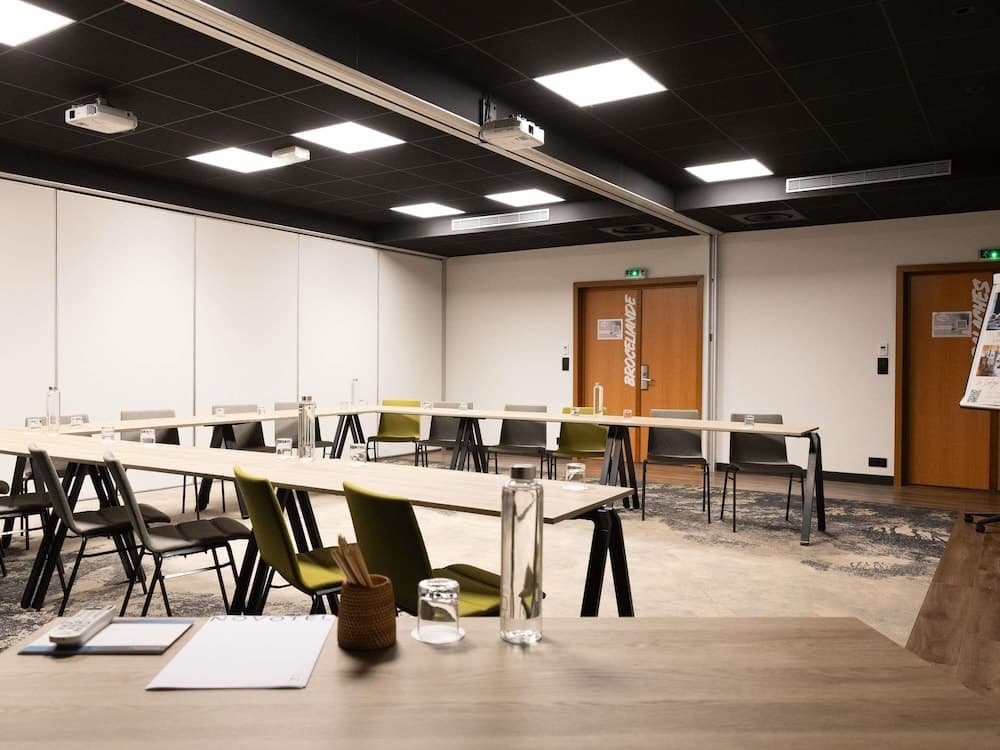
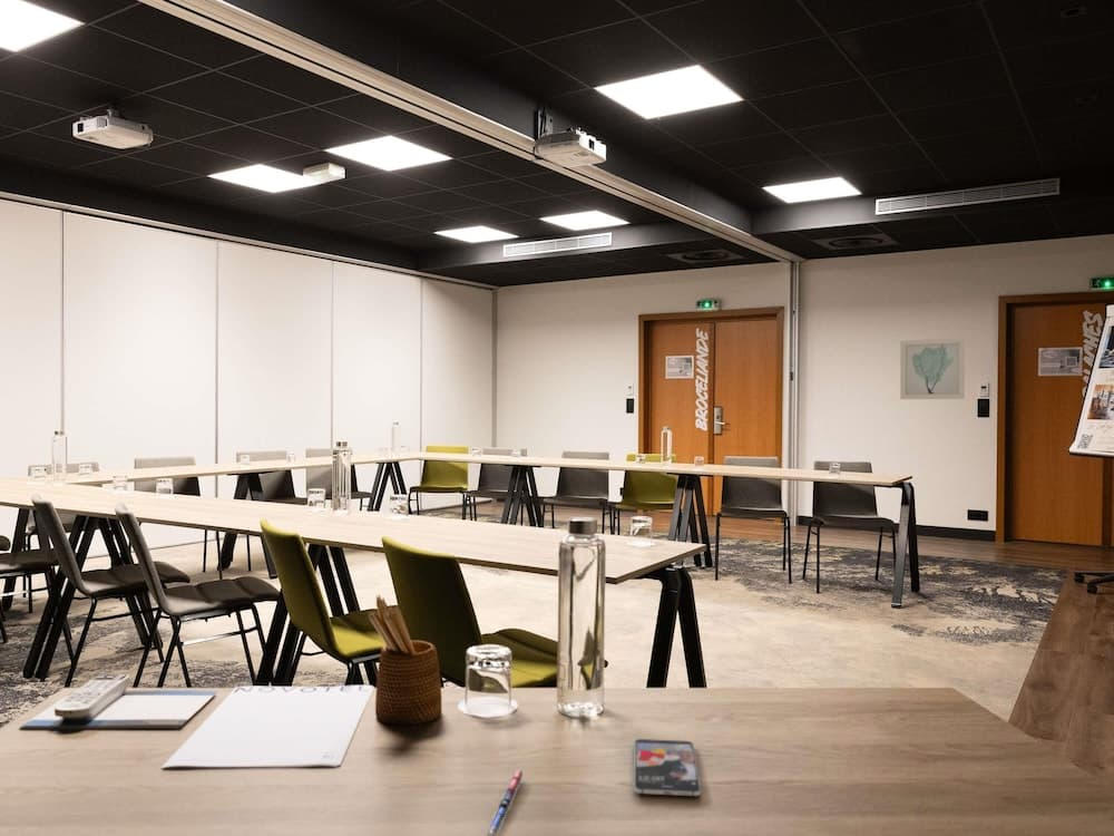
+ smartphone [633,738,702,797]
+ pen [483,768,526,836]
+ wall art [899,337,966,400]
